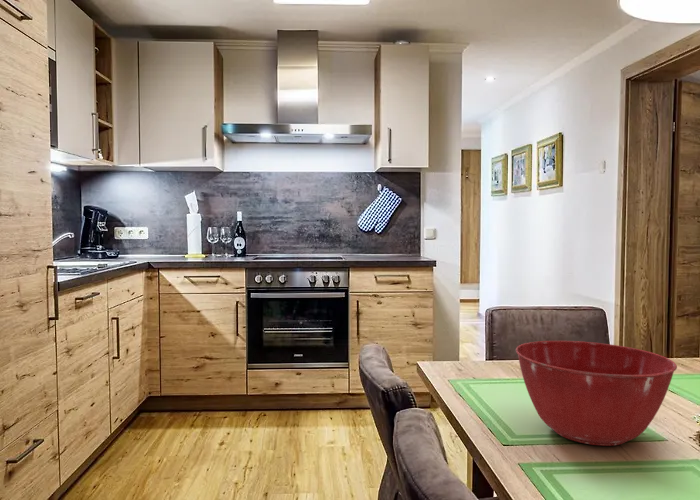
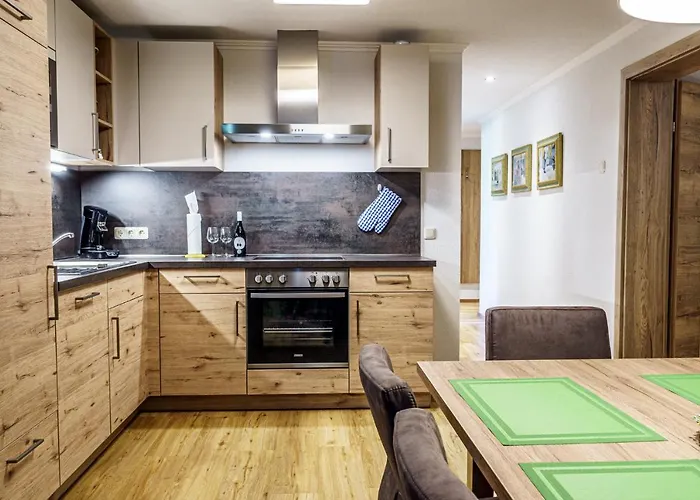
- mixing bowl [515,340,678,447]
